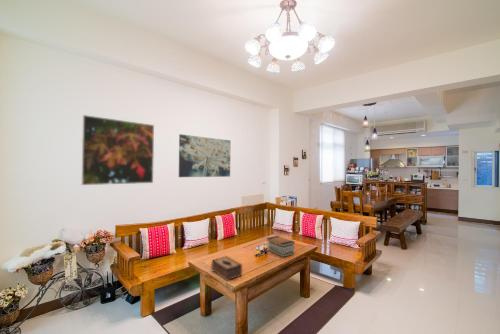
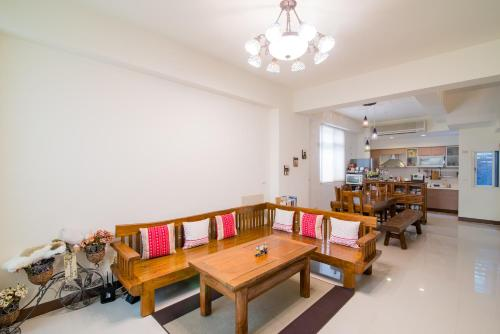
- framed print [81,114,155,186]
- wall art [178,133,232,178]
- tissue box [210,255,243,282]
- book stack [266,235,296,258]
